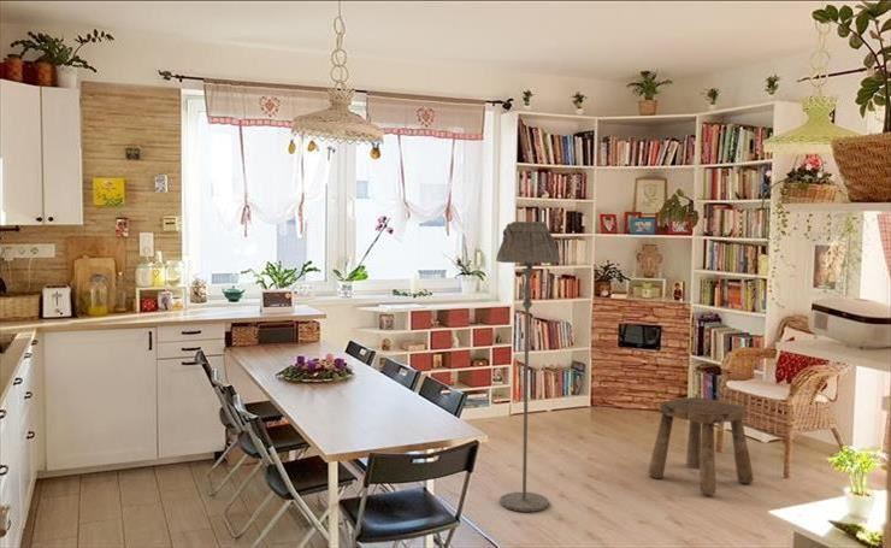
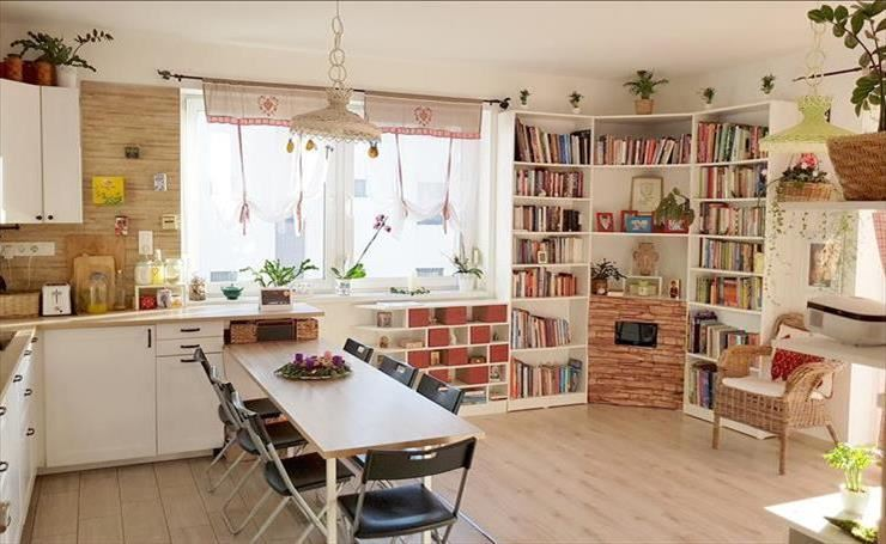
- floor lamp [495,220,561,513]
- stool [647,396,755,495]
